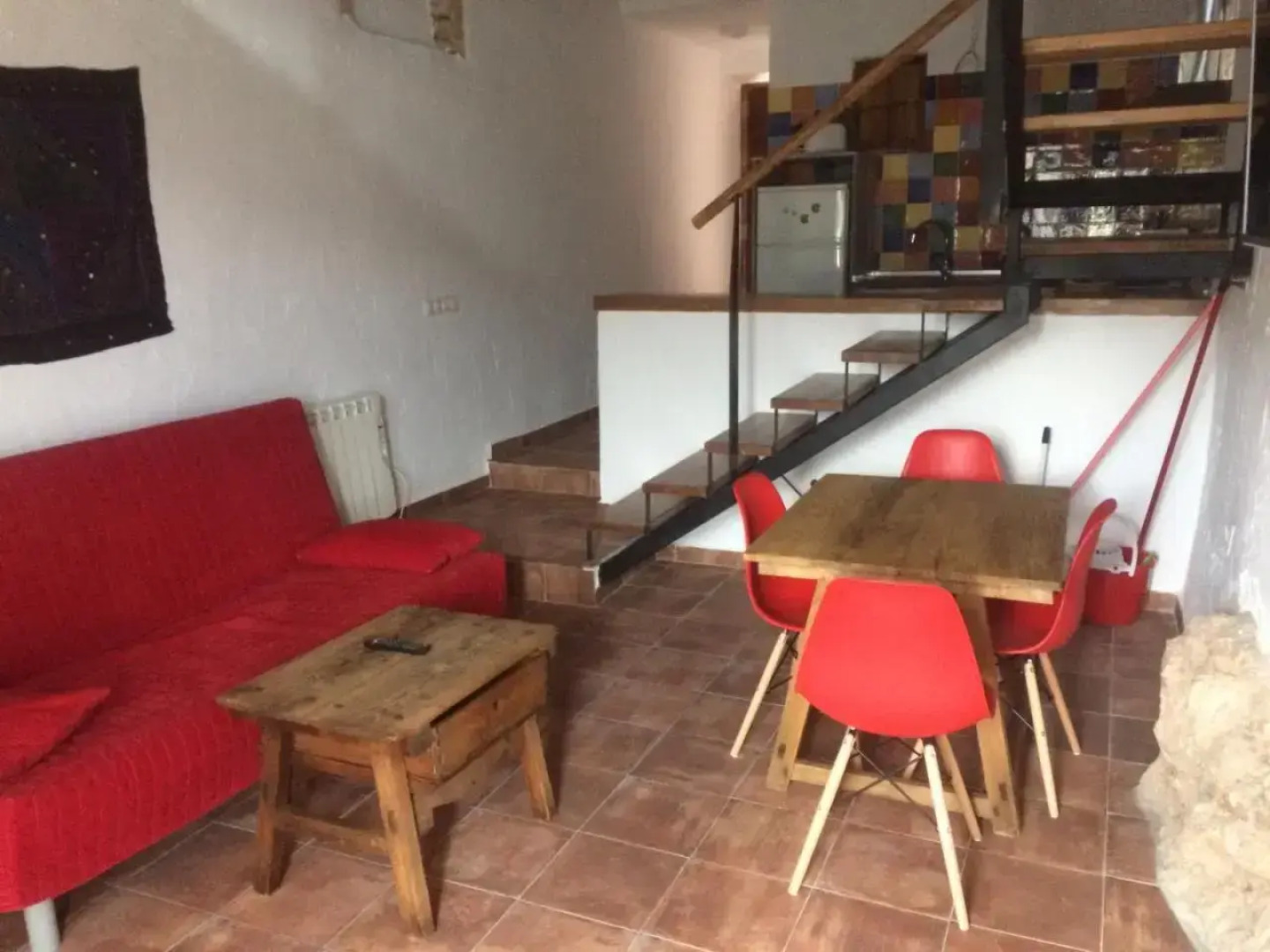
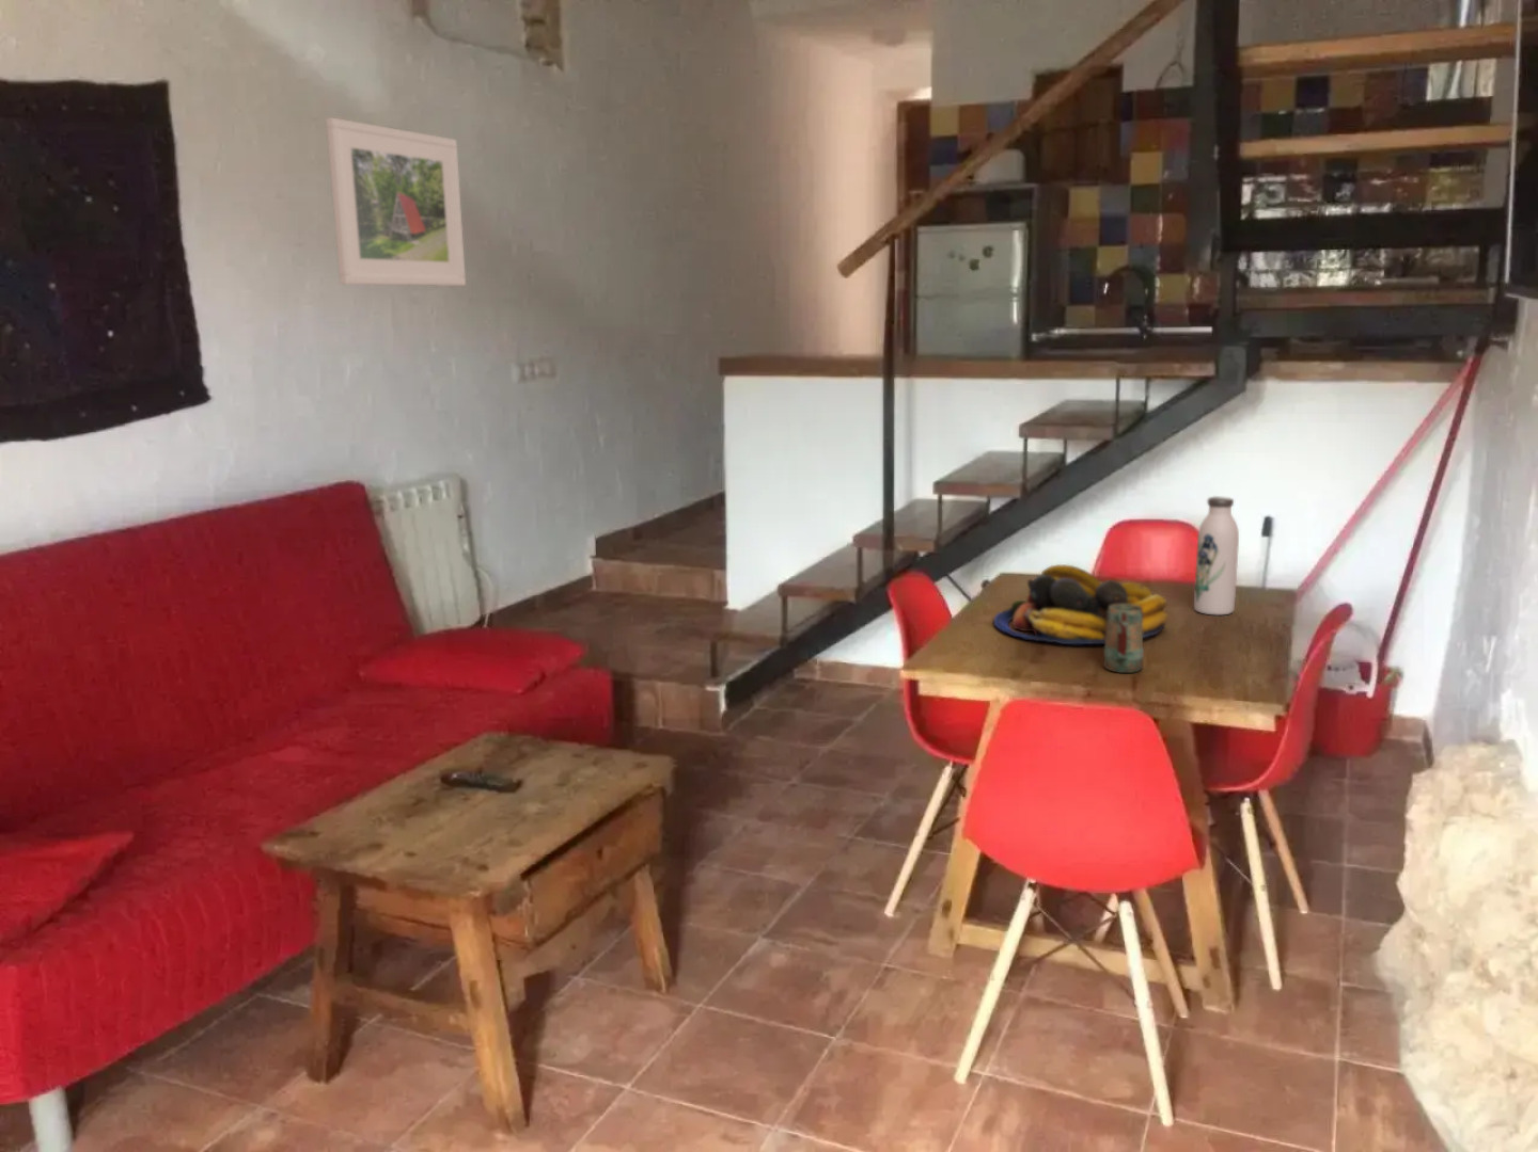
+ mug [1102,604,1144,674]
+ fruit bowl [992,563,1169,645]
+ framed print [325,116,466,287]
+ water bottle [1193,495,1240,616]
